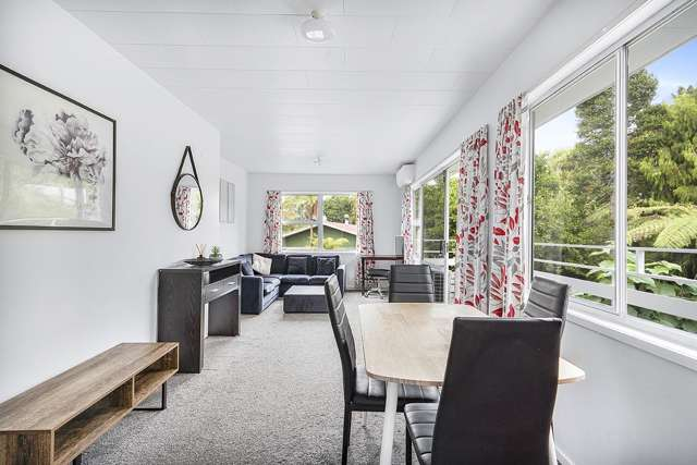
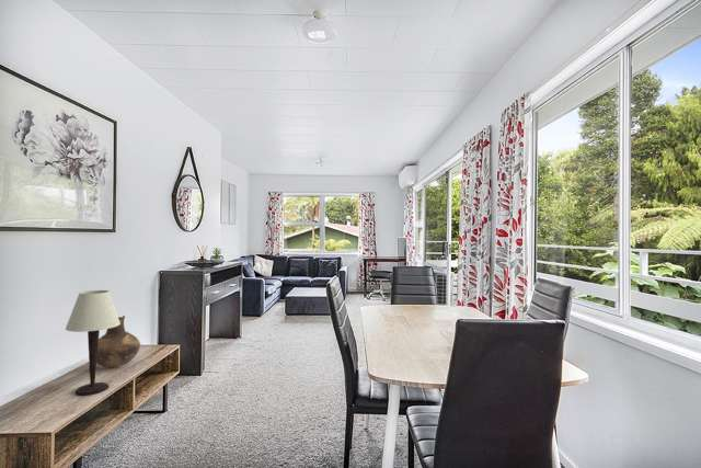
+ vase [96,315,141,368]
+ table lamp [65,289,120,397]
